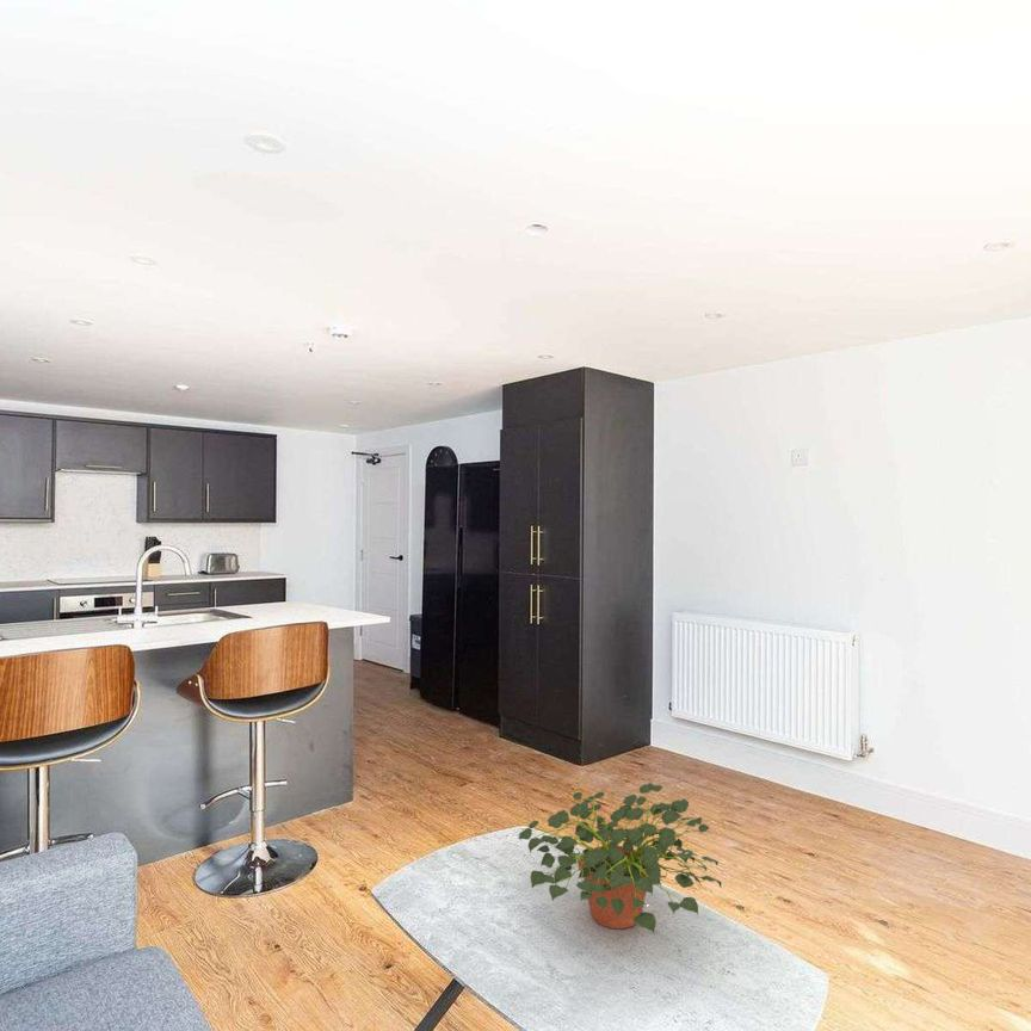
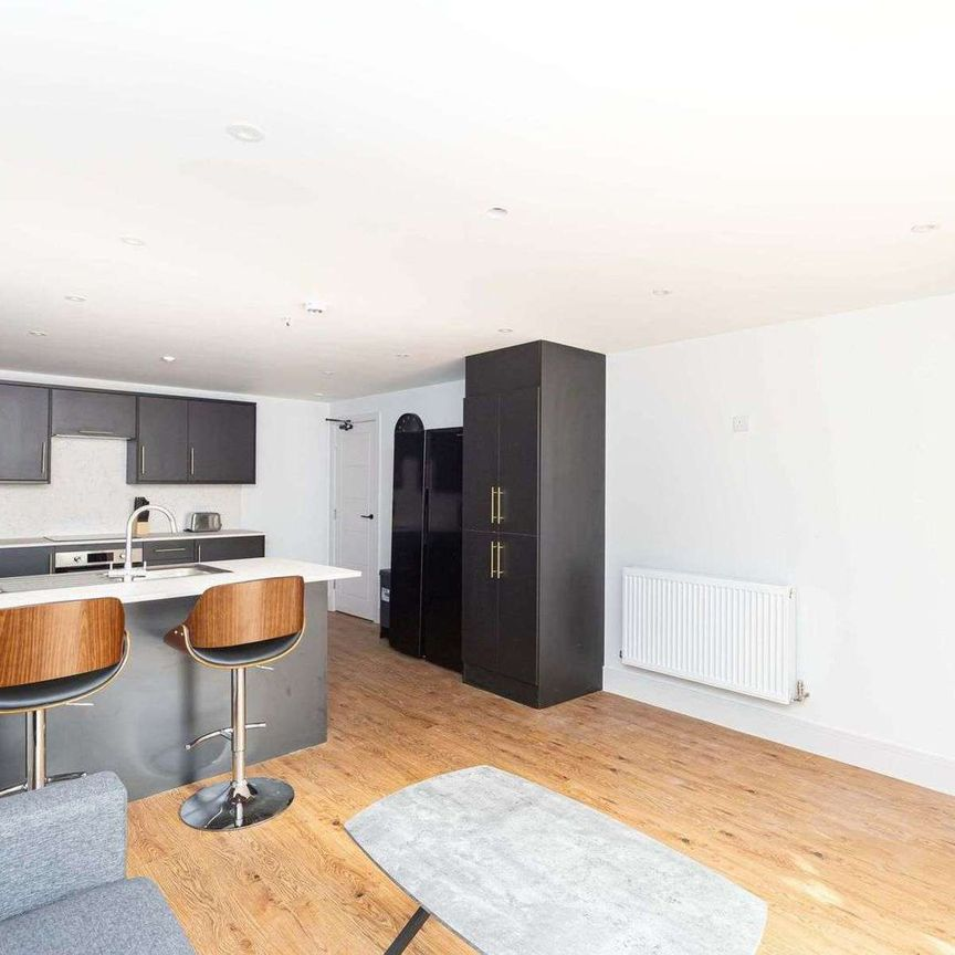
- potted plant [517,782,723,934]
